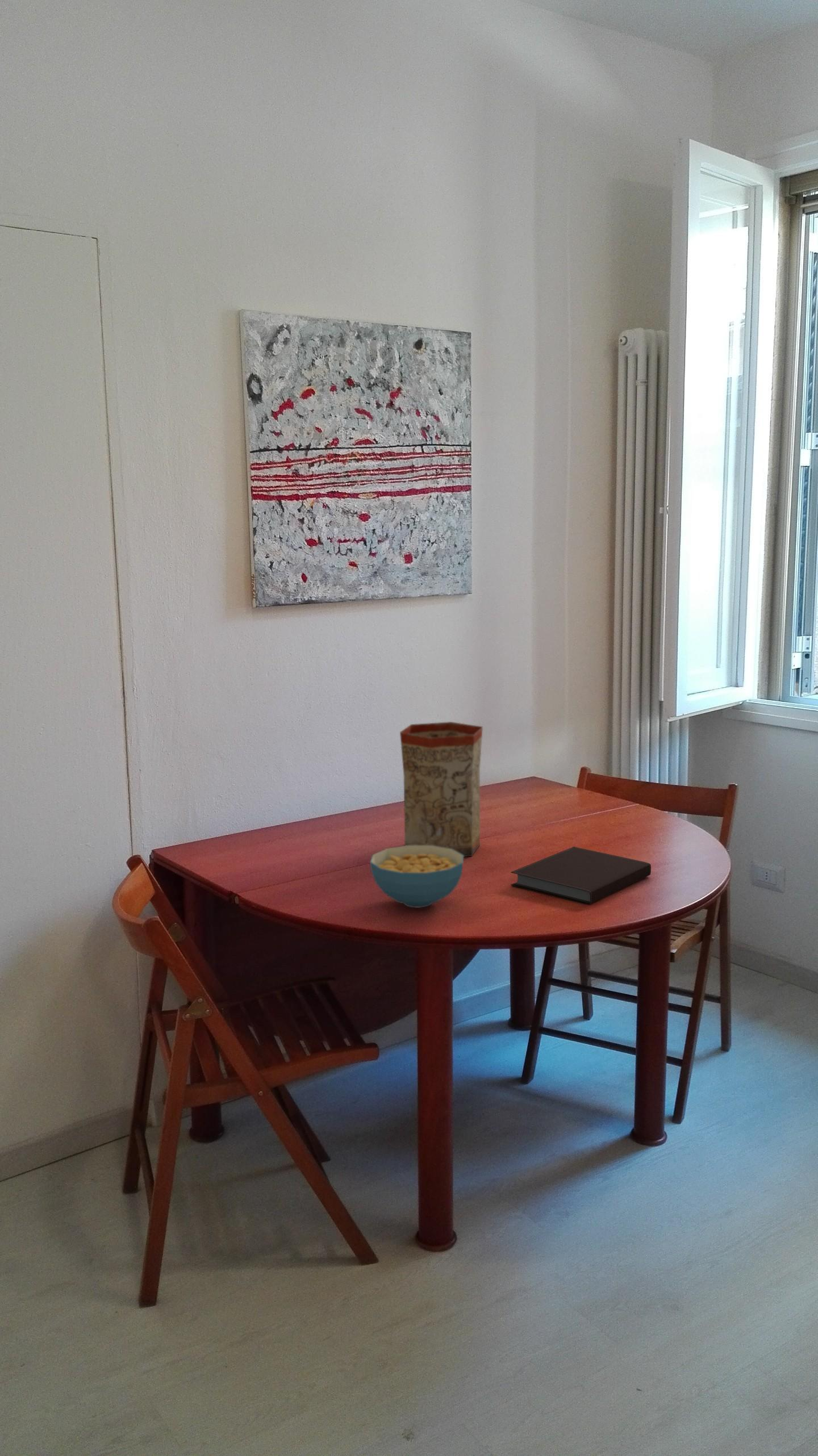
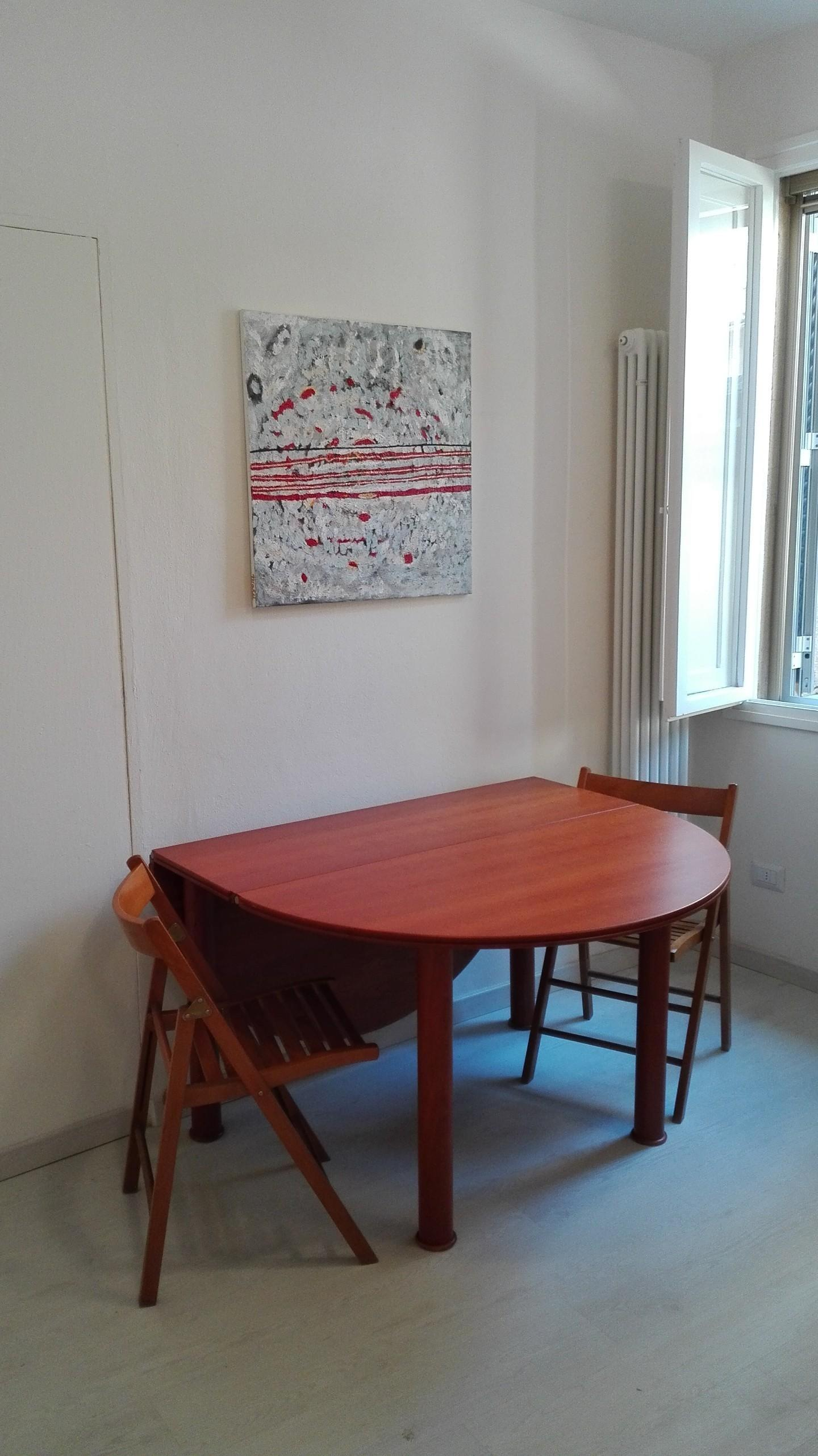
- vase [399,721,483,857]
- cereal bowl [369,846,464,909]
- notebook [510,846,652,905]
